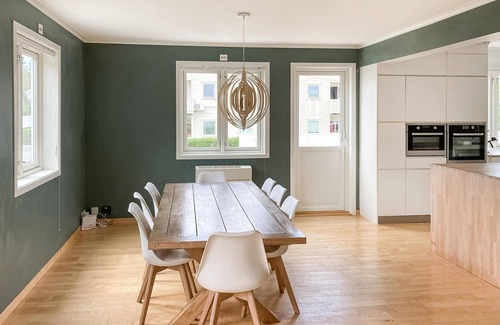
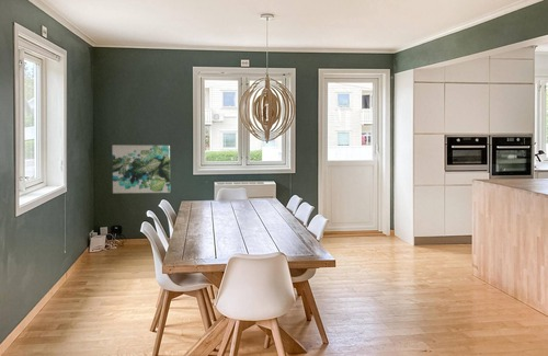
+ wall art [112,145,171,194]
